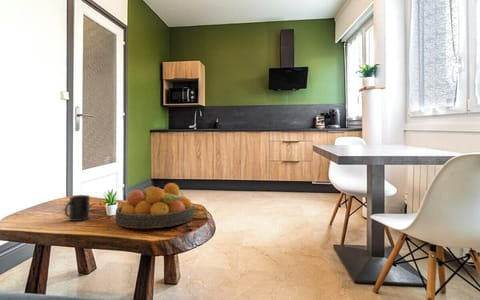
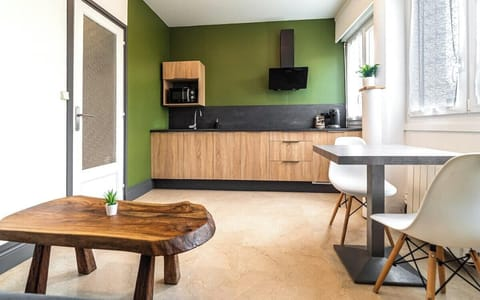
- fruit bowl [115,182,195,229]
- mug [64,194,91,222]
